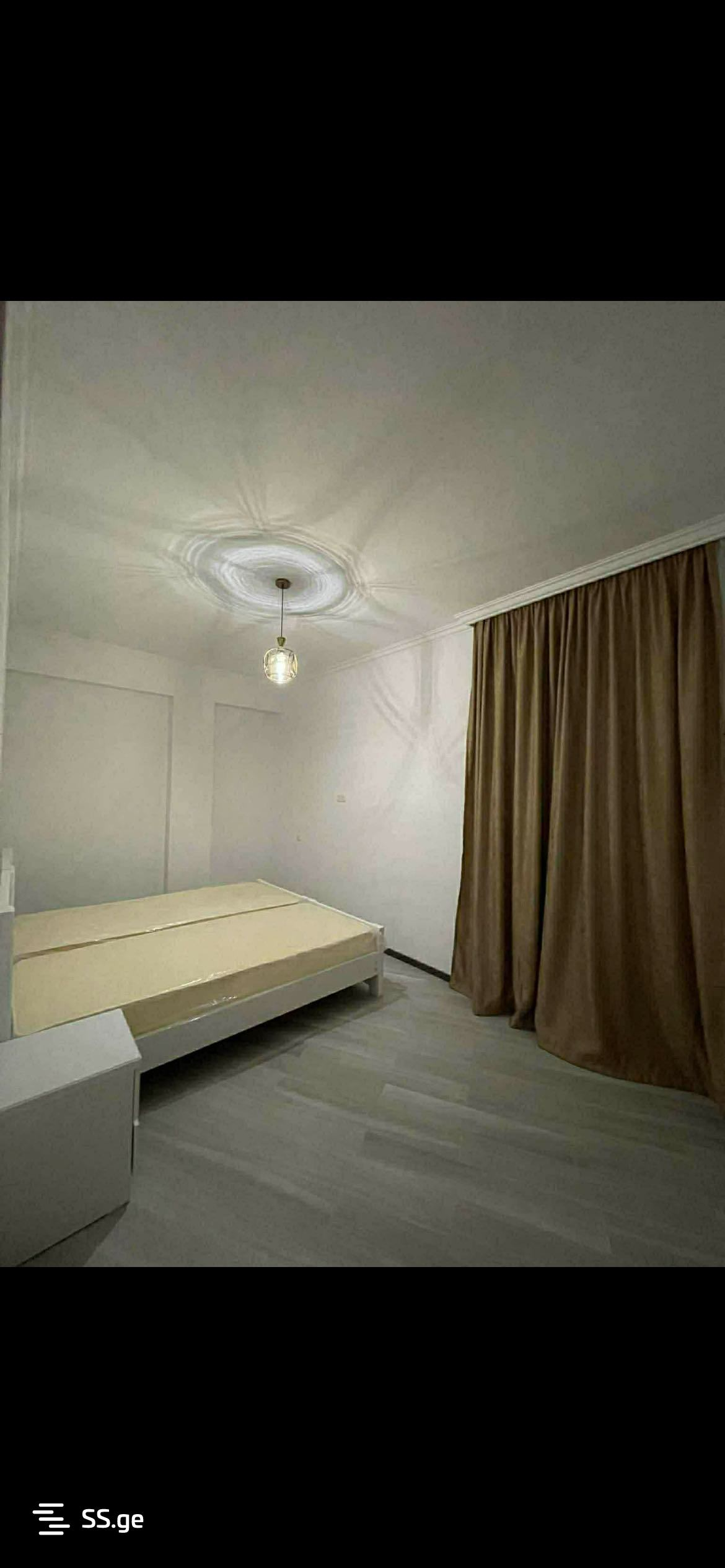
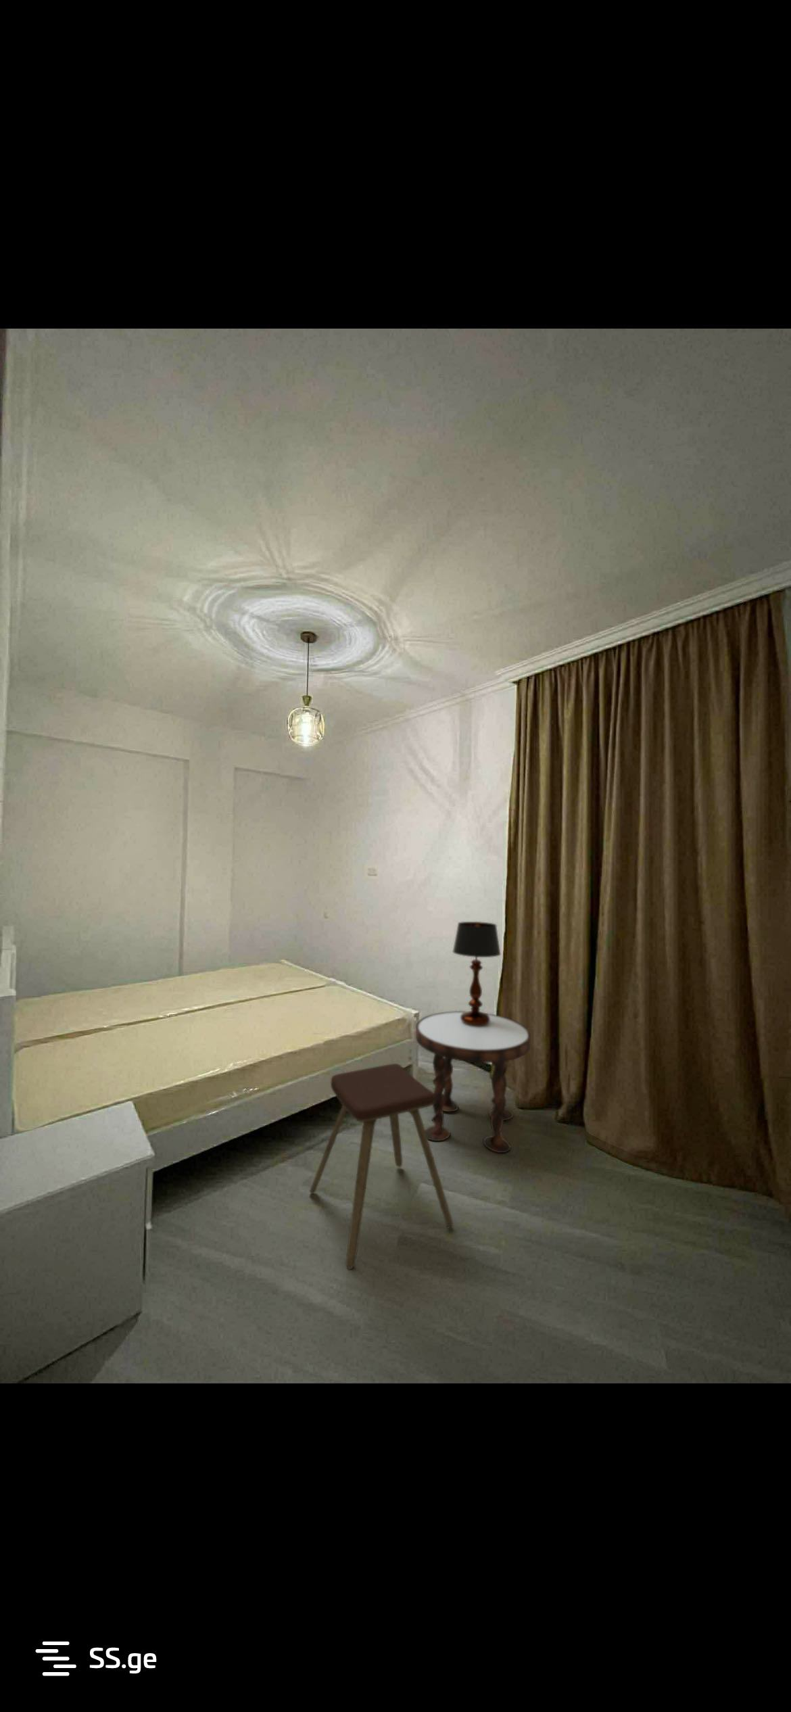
+ side table [415,1010,531,1153]
+ music stool [309,1062,454,1271]
+ table lamp [453,920,502,1026]
